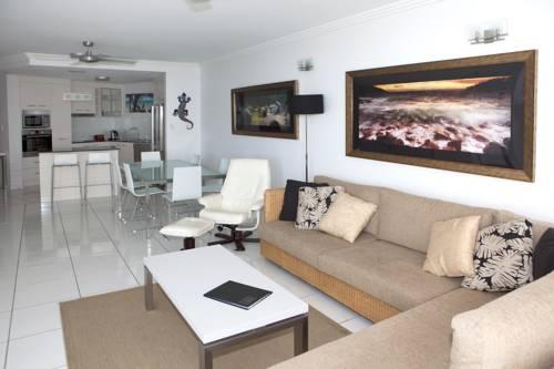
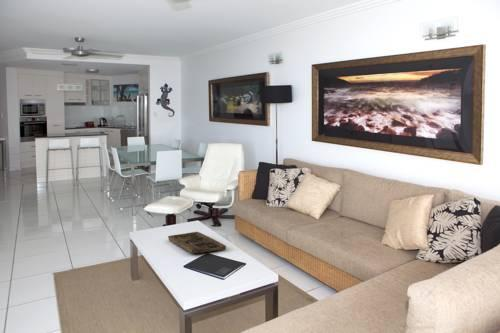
+ decorative tray [167,231,227,254]
